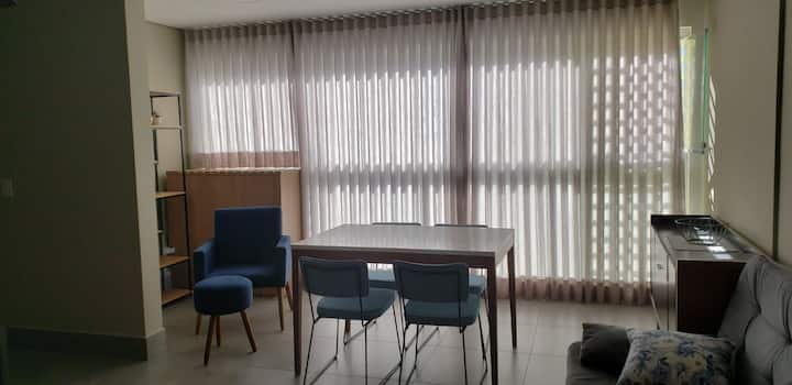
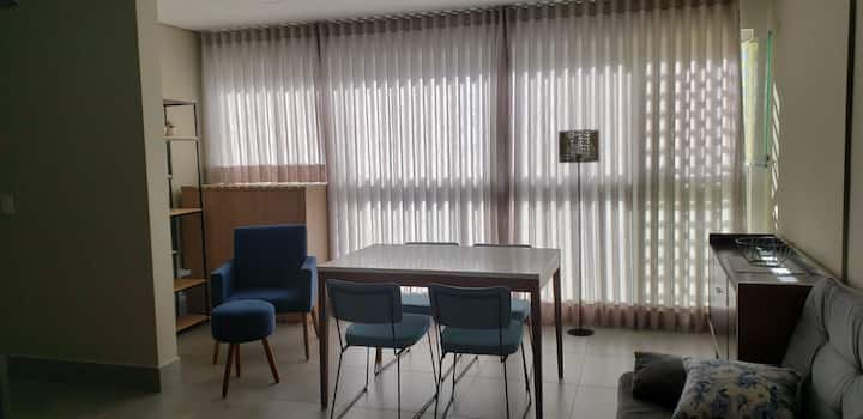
+ floor lamp [557,129,601,336]
